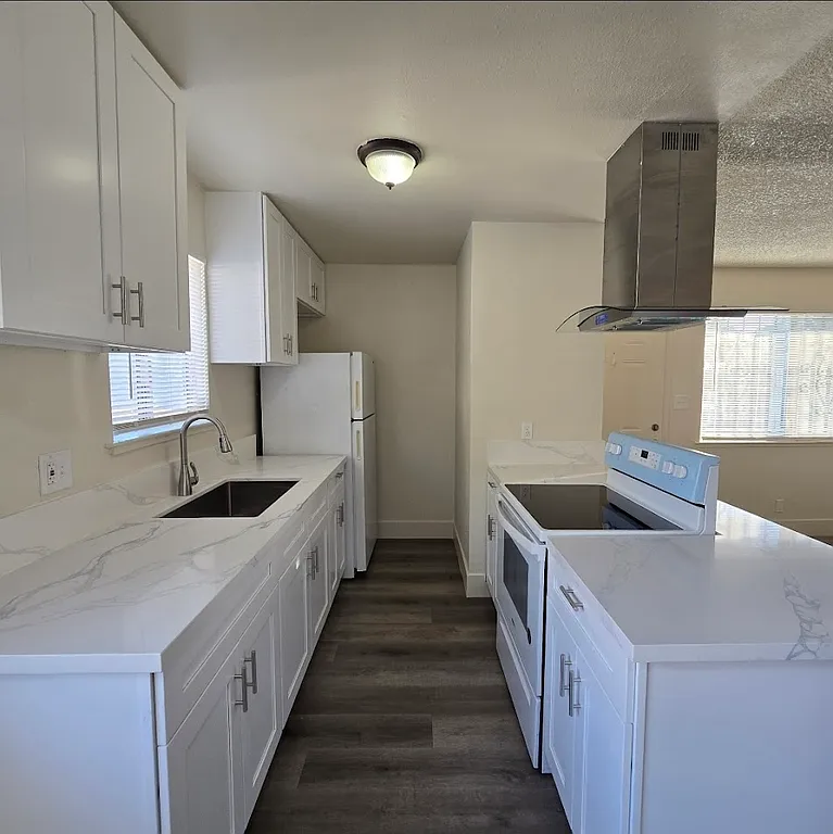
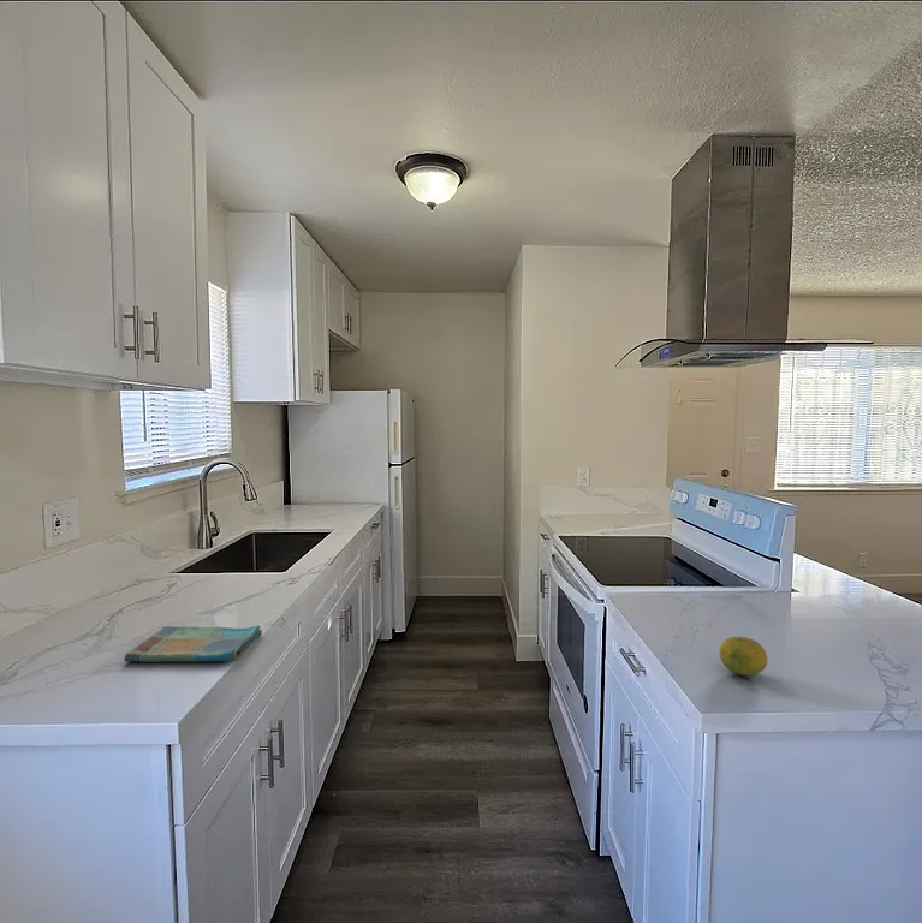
+ dish towel [123,624,263,663]
+ fruit [718,636,769,677]
